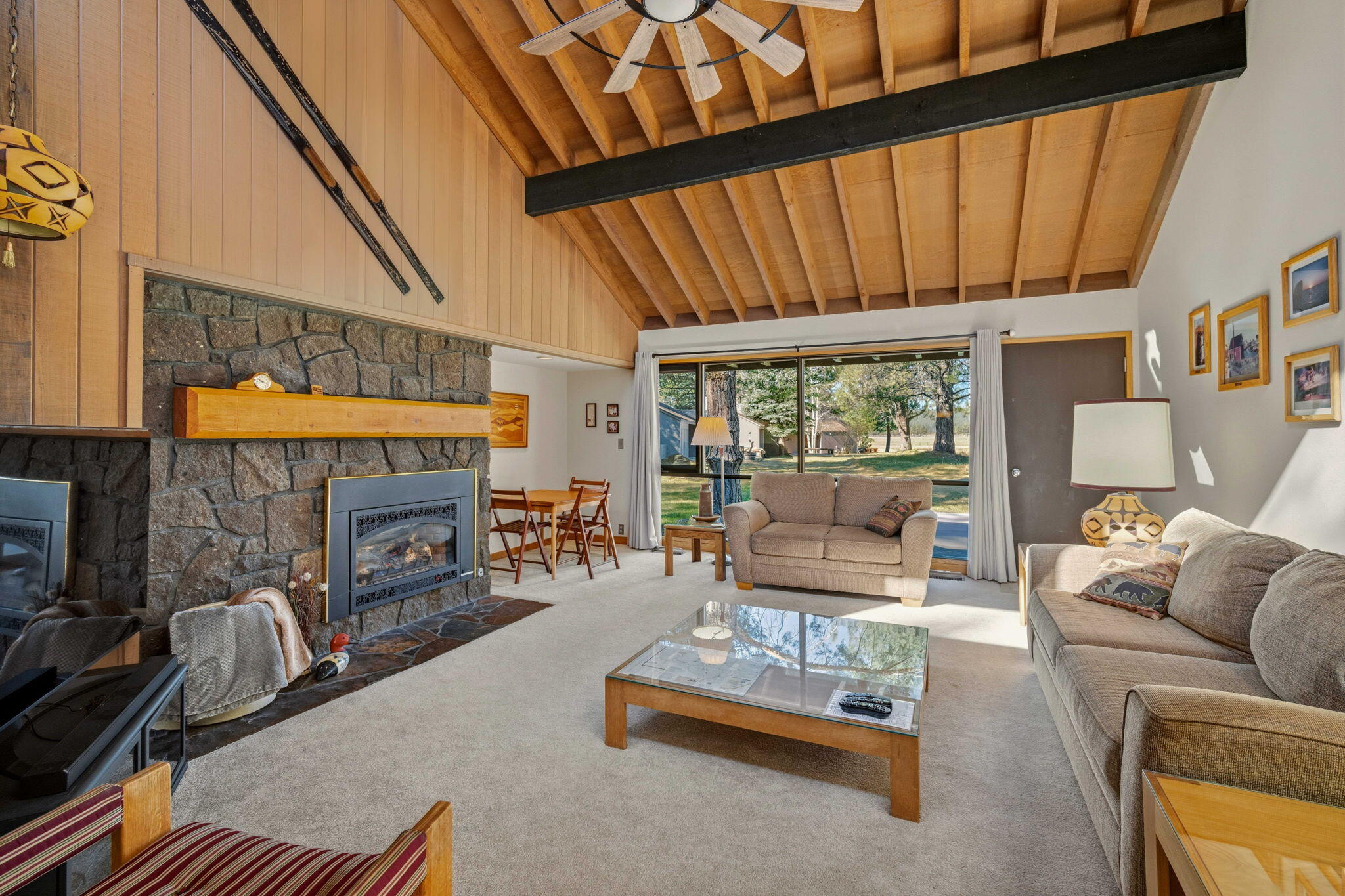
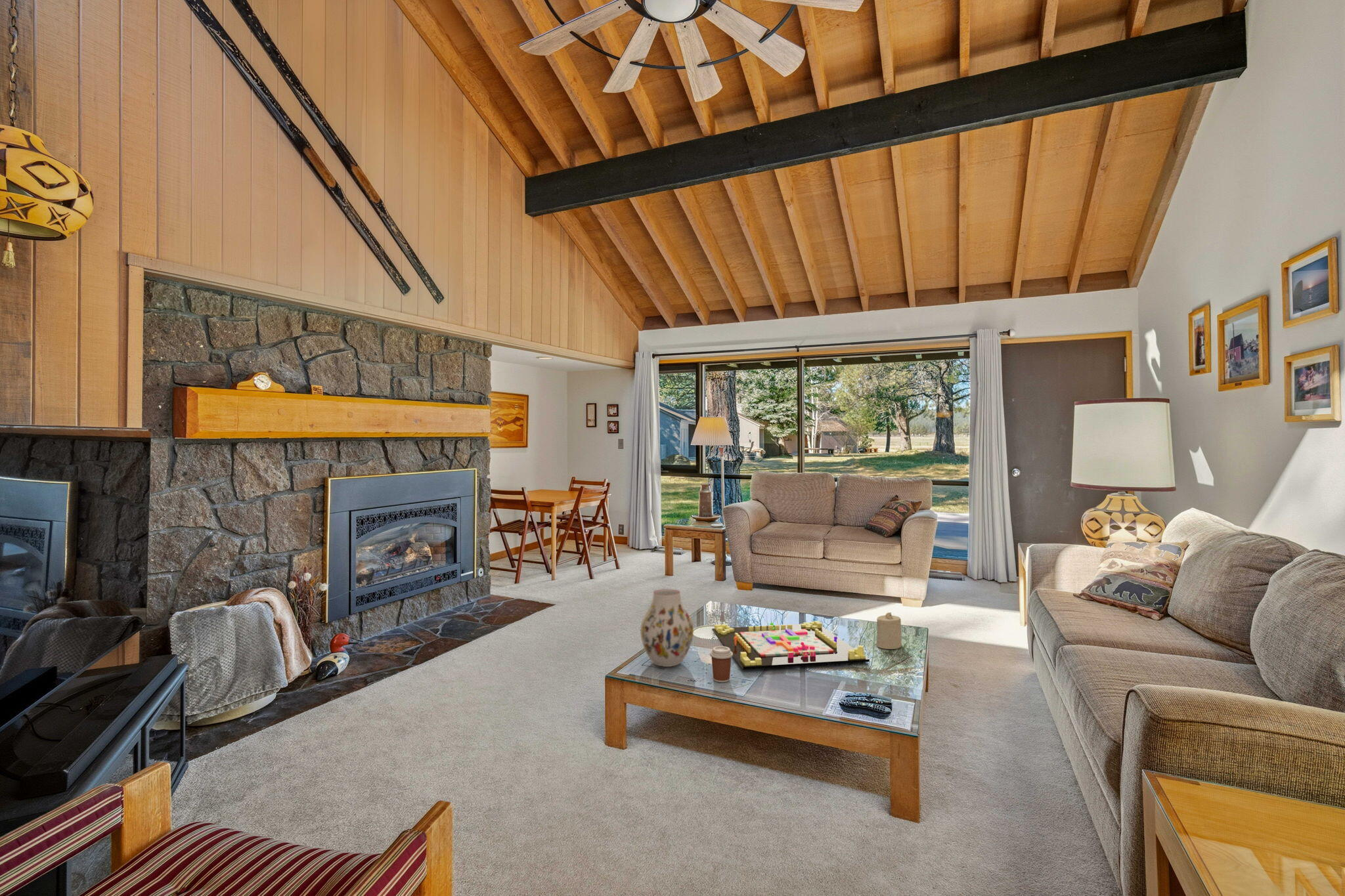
+ candle [876,612,902,650]
+ coffee cup [709,645,733,683]
+ vase [640,588,694,668]
+ gameboard [711,620,870,670]
